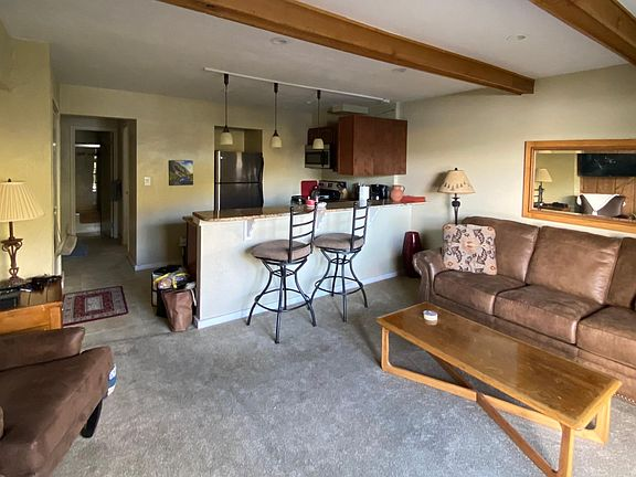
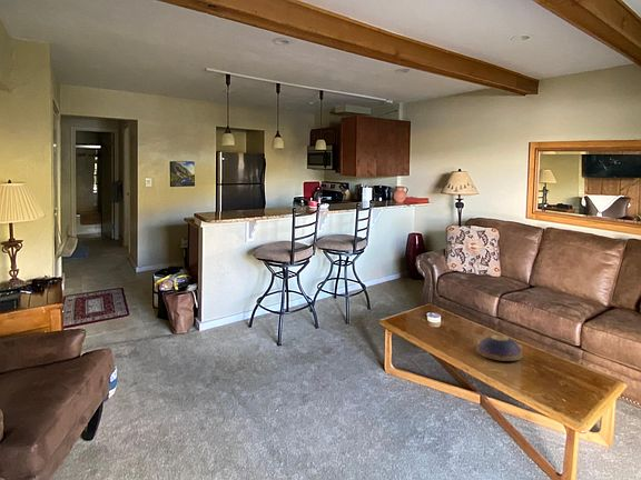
+ decorative bowl [476,334,523,362]
